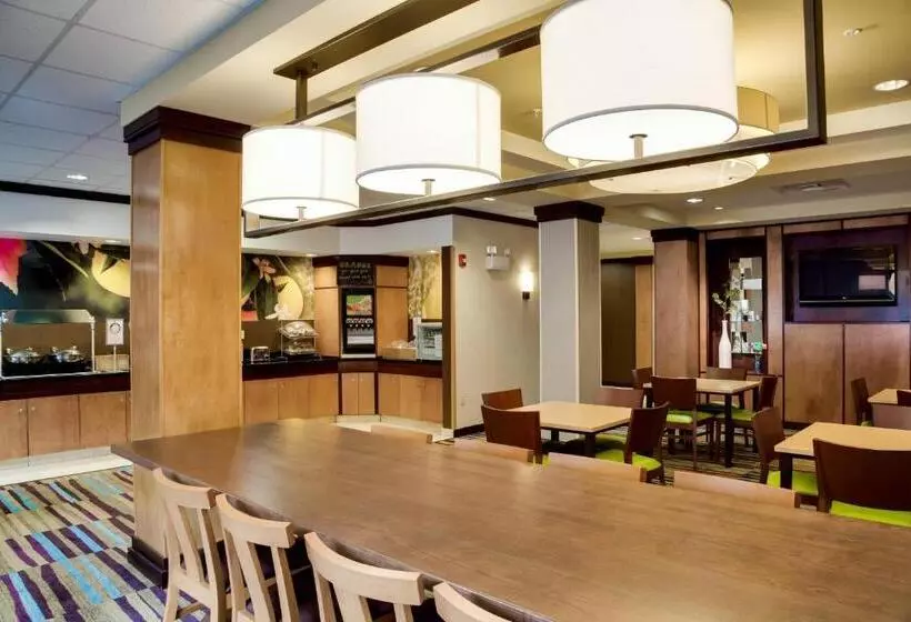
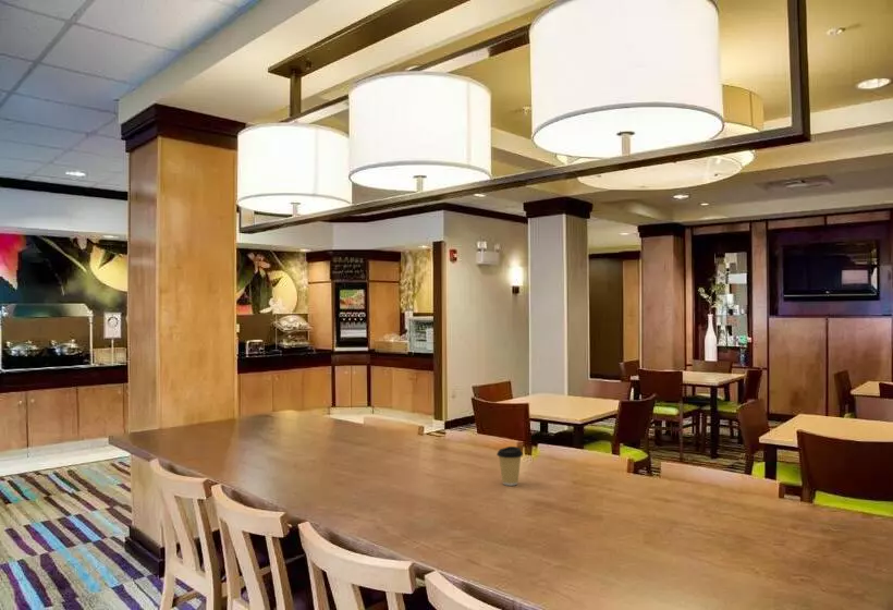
+ coffee cup [496,446,524,487]
